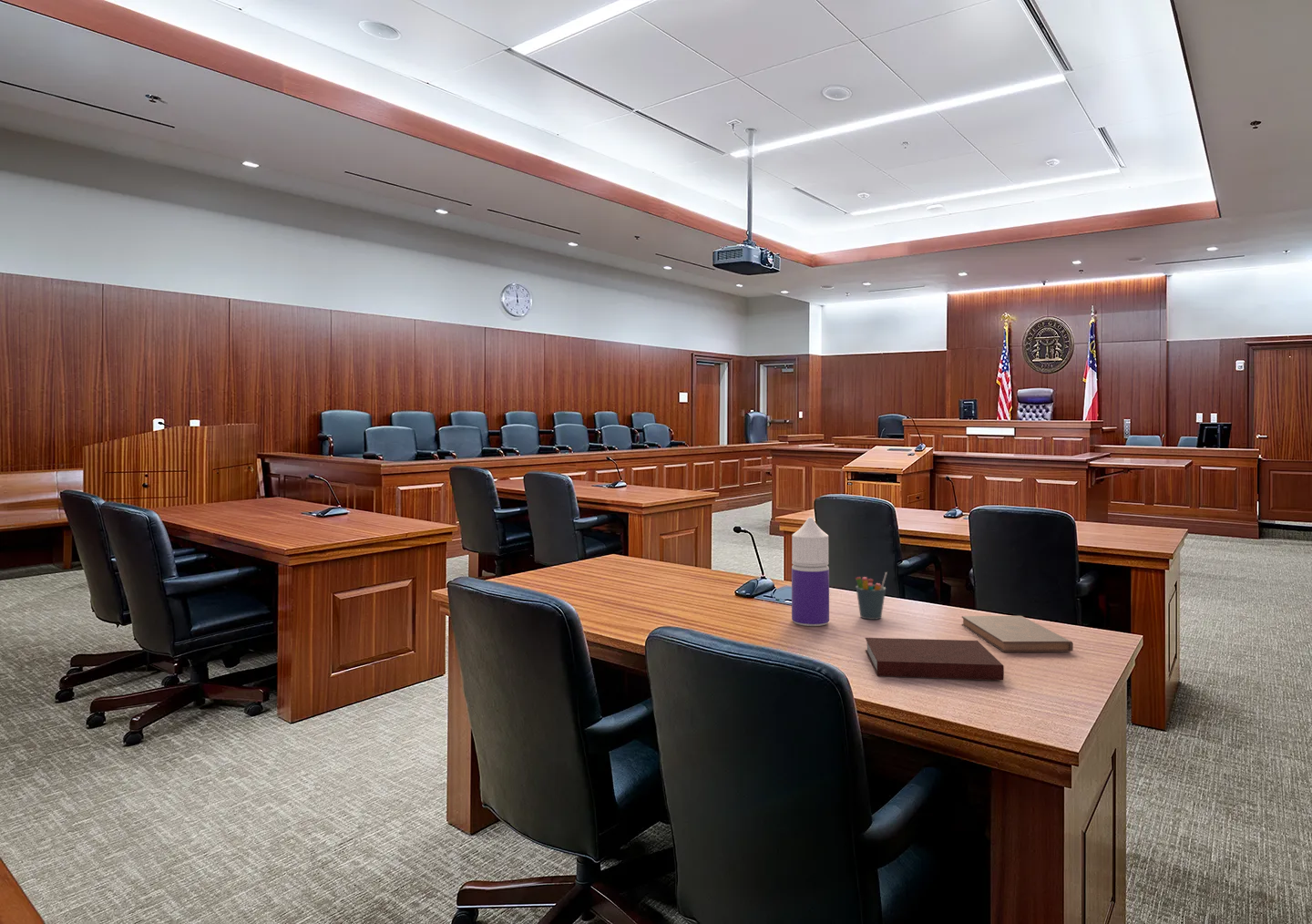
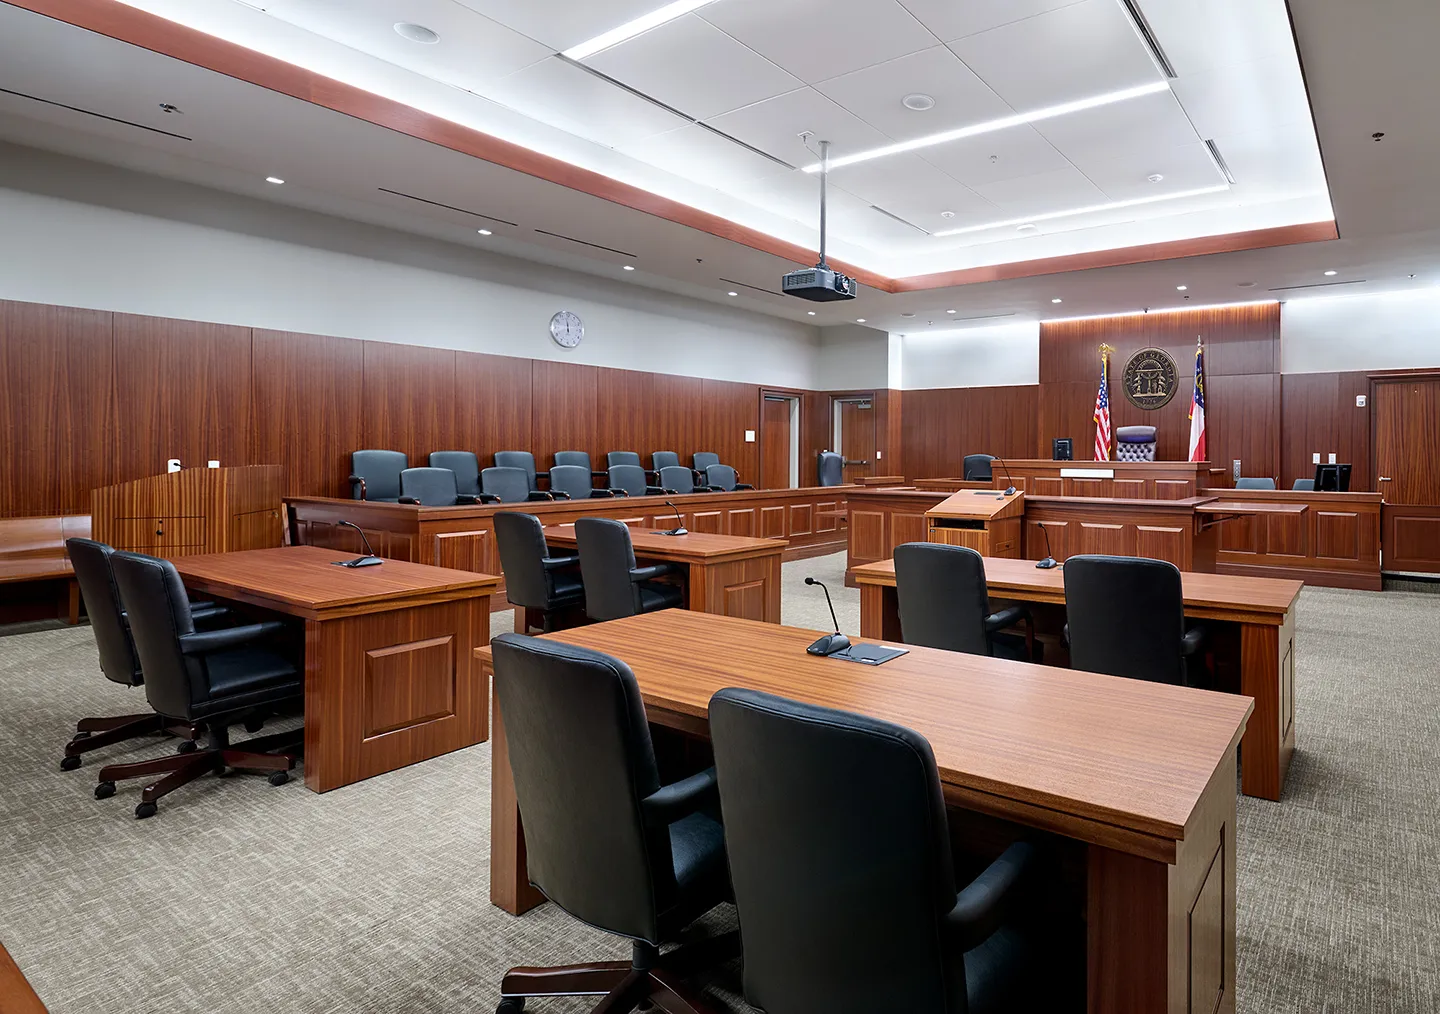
- notebook [865,637,1005,681]
- bottle [791,517,830,627]
- pen holder [855,571,888,621]
- book [961,615,1074,652]
